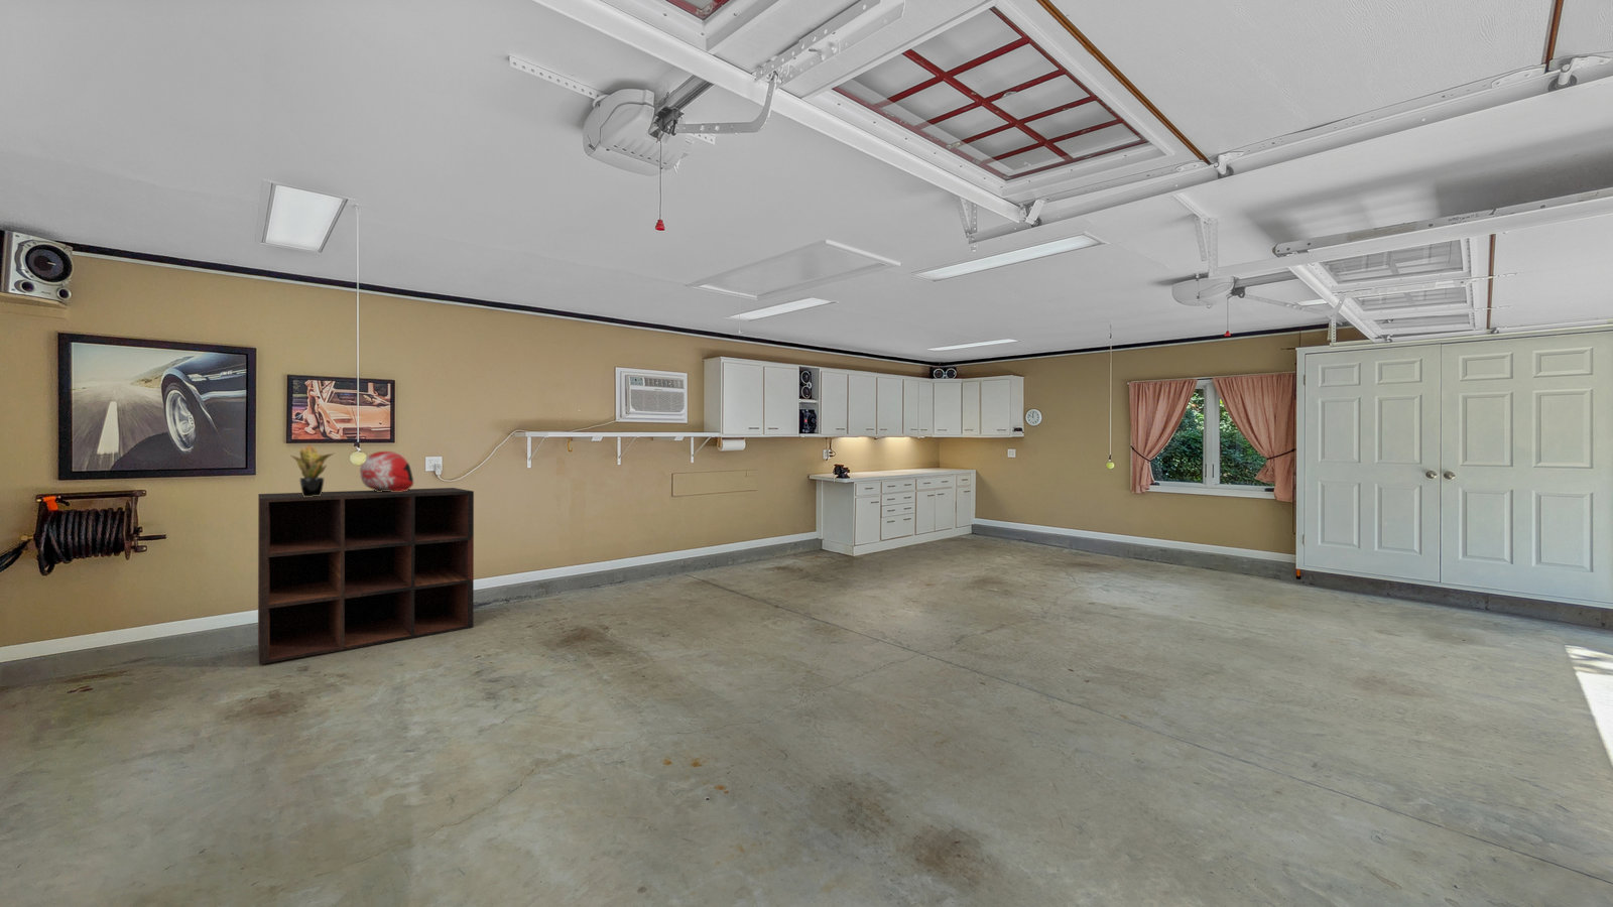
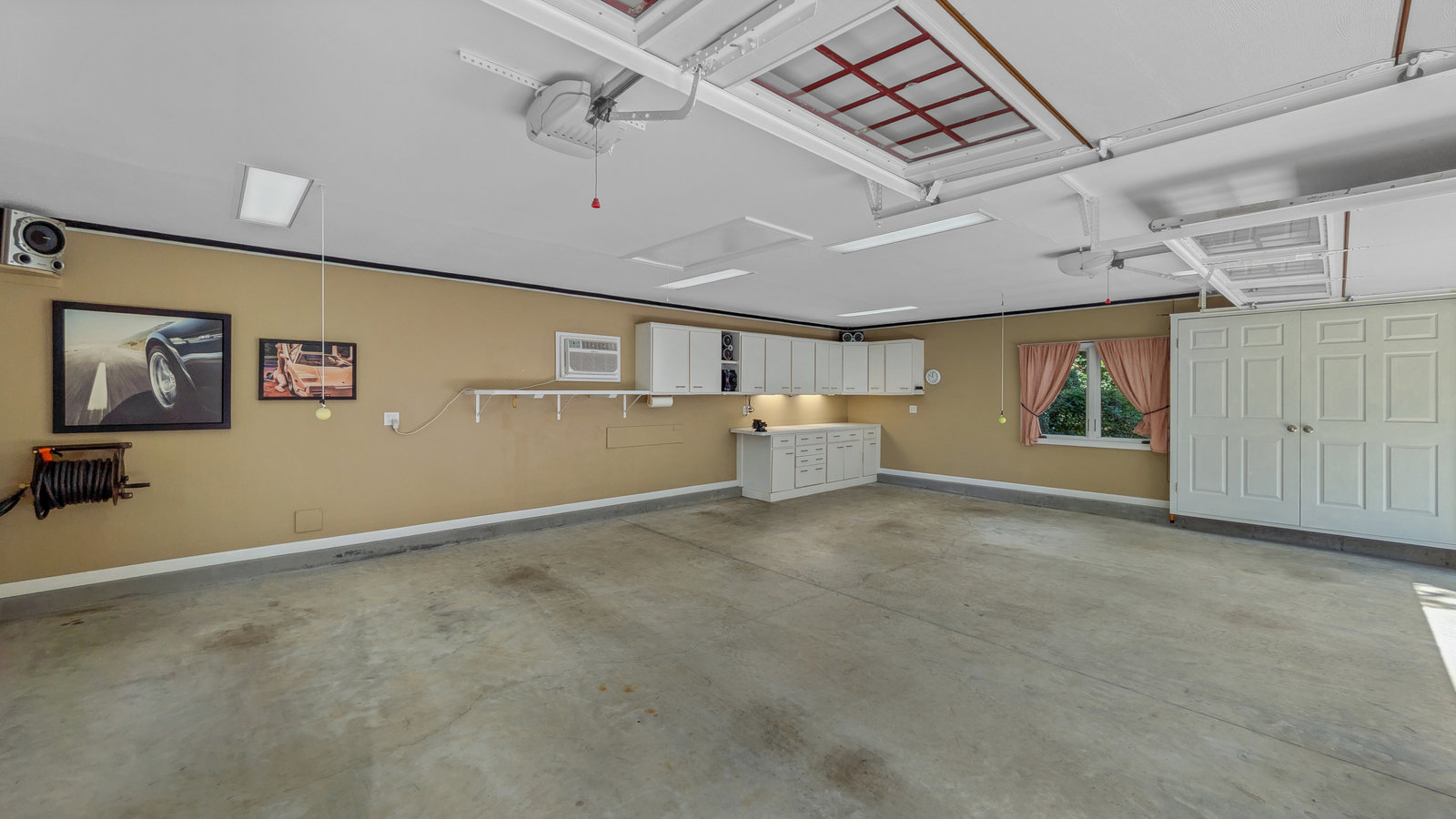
- motorcycle helmet [359,451,414,492]
- potted plant [290,444,335,497]
- shelving unit [257,487,475,666]
